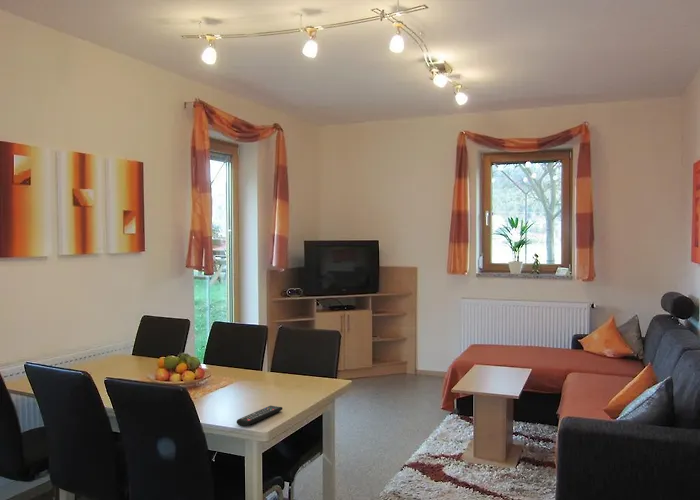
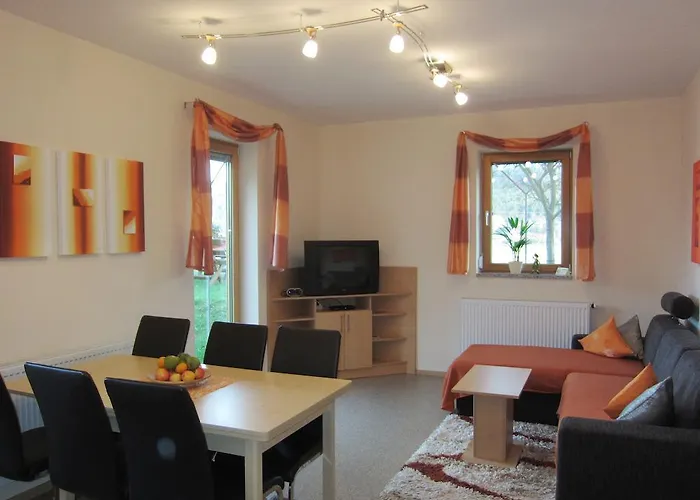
- remote control [236,405,283,428]
